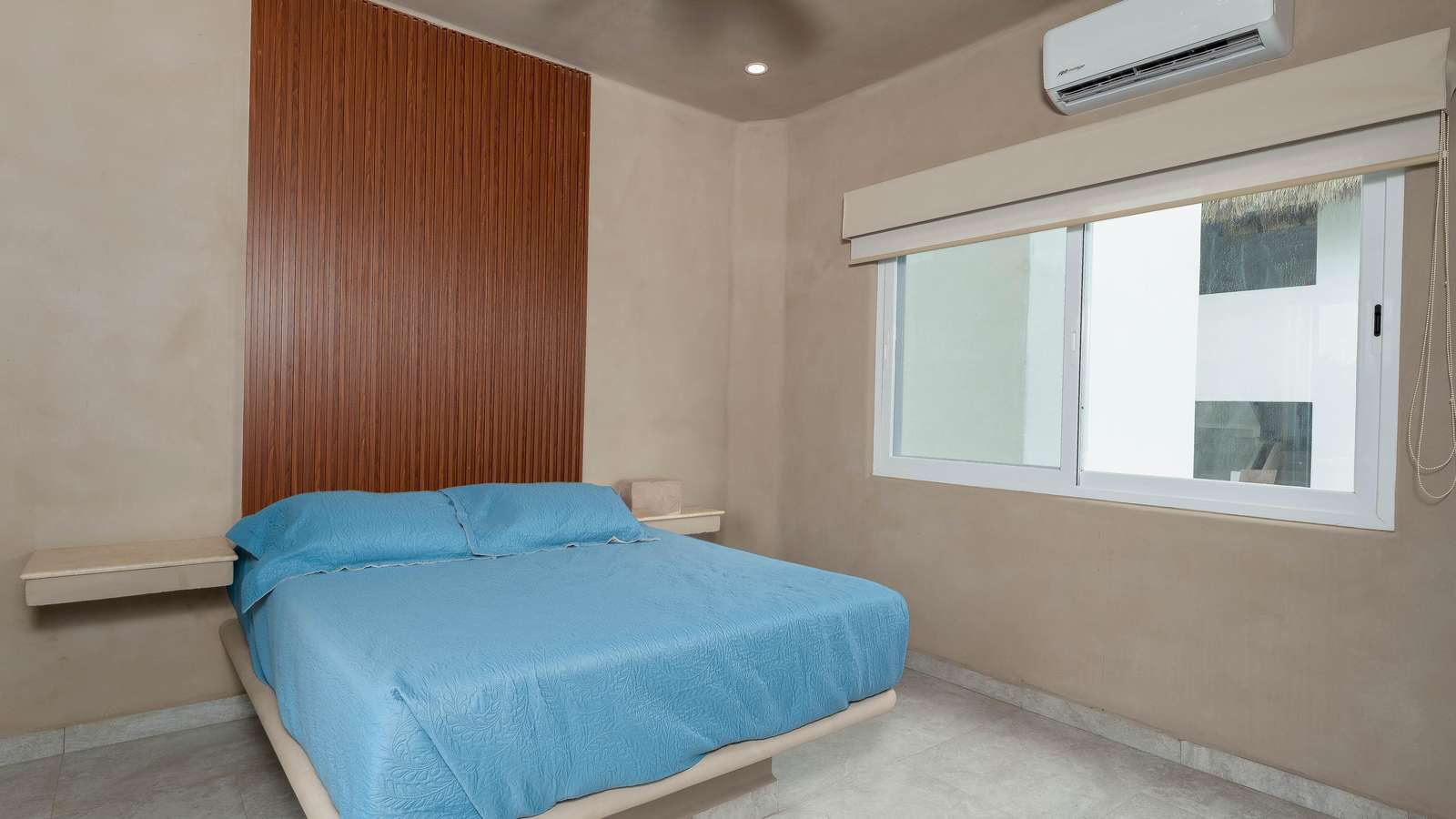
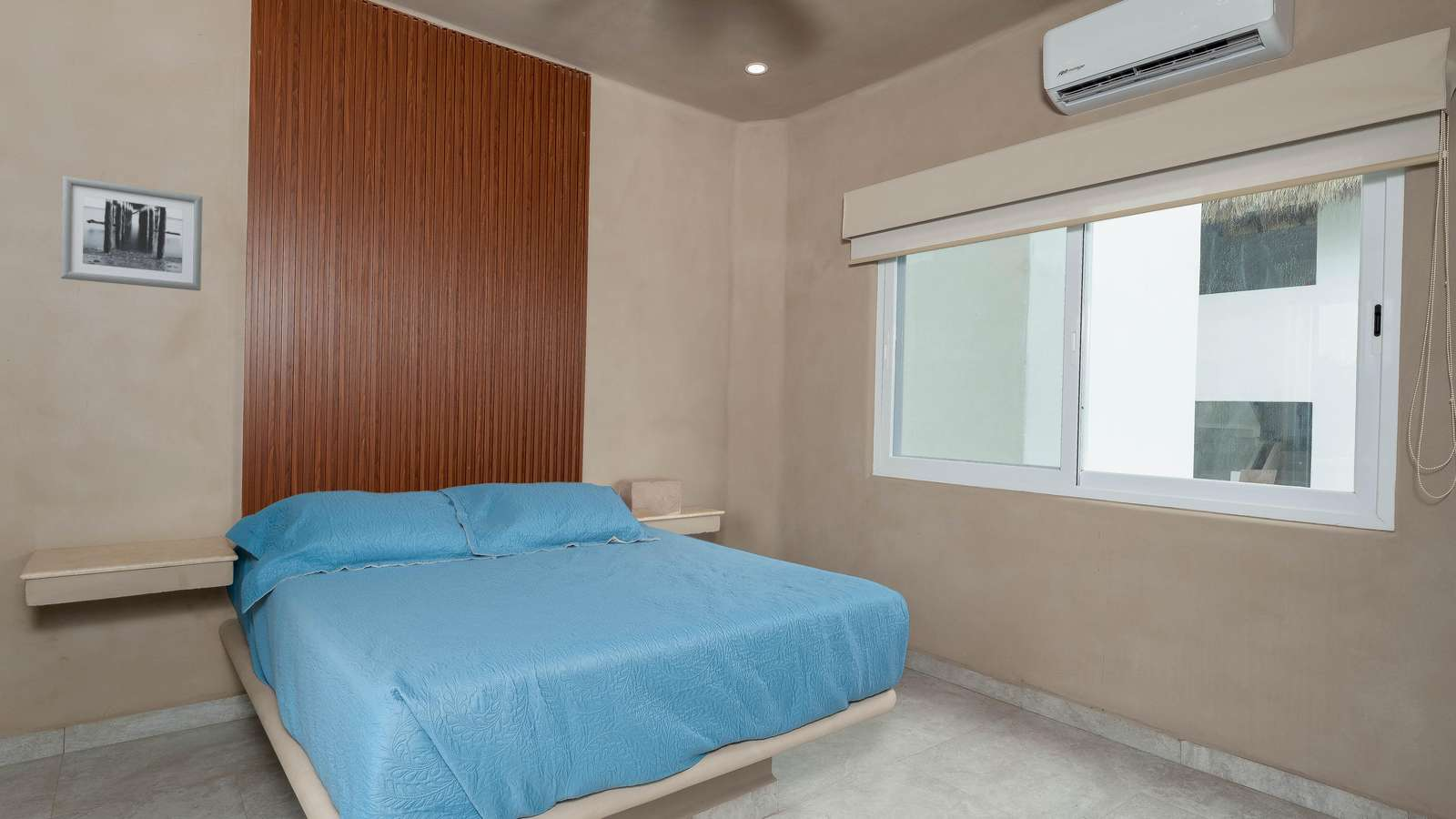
+ wall art [60,175,203,291]
